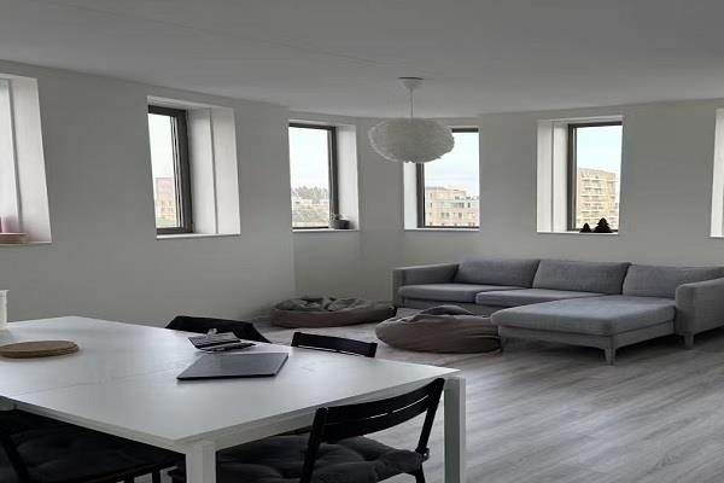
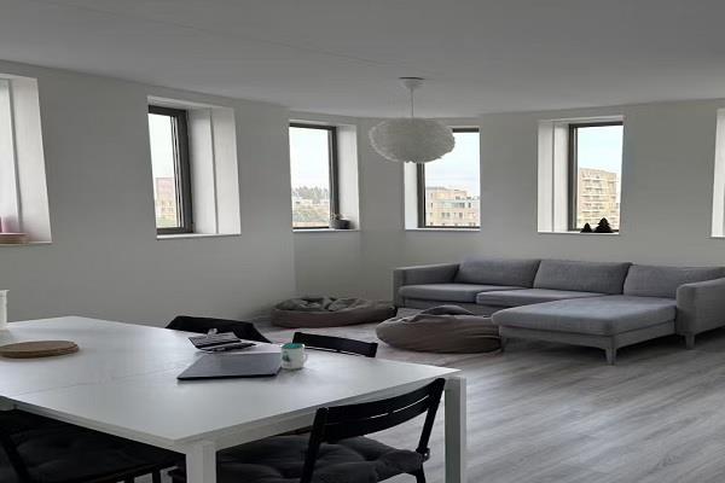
+ mug [279,342,309,371]
